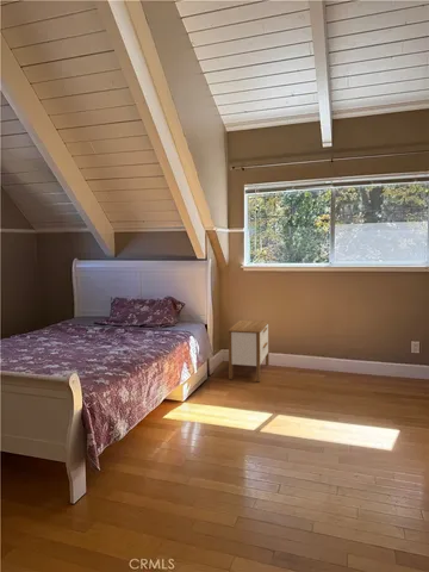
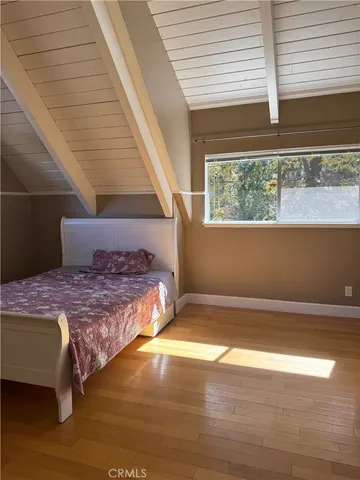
- nightstand [226,318,271,383]
